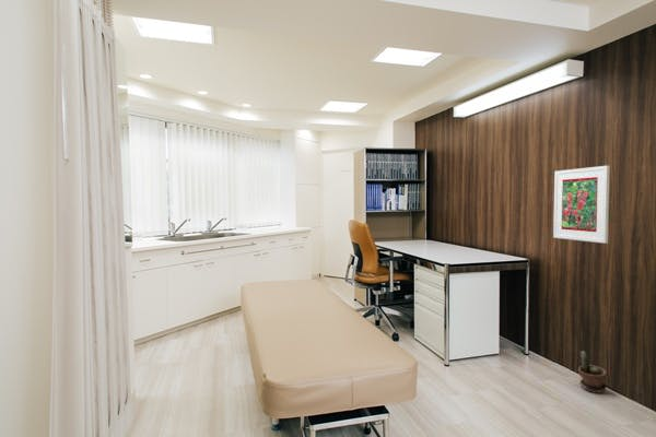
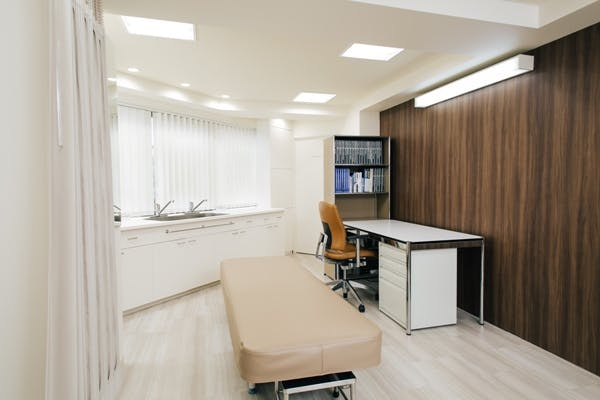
- potted plant [577,350,608,394]
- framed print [552,165,611,245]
